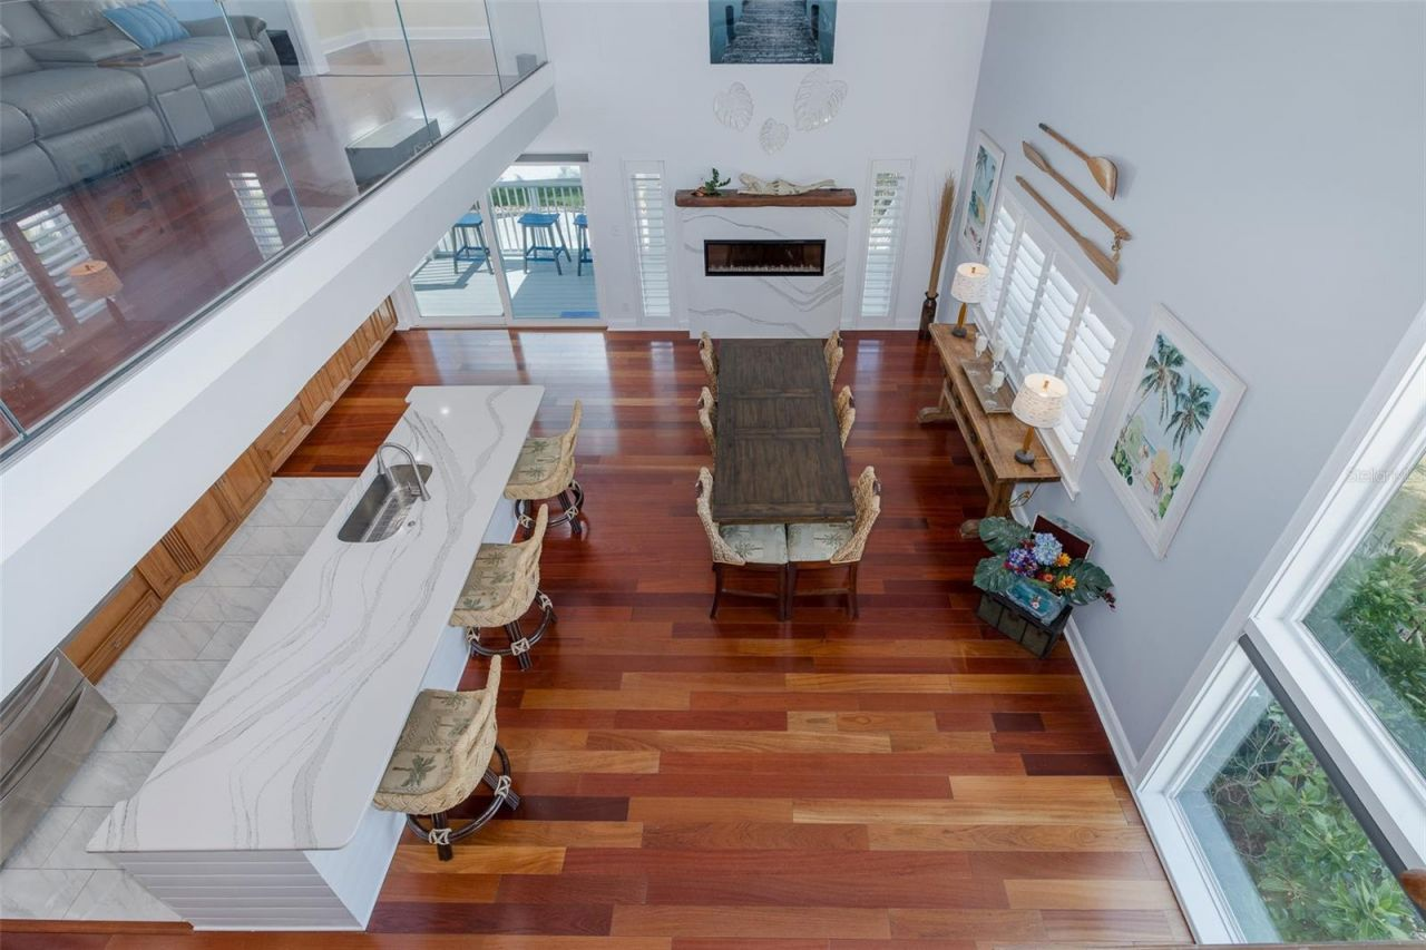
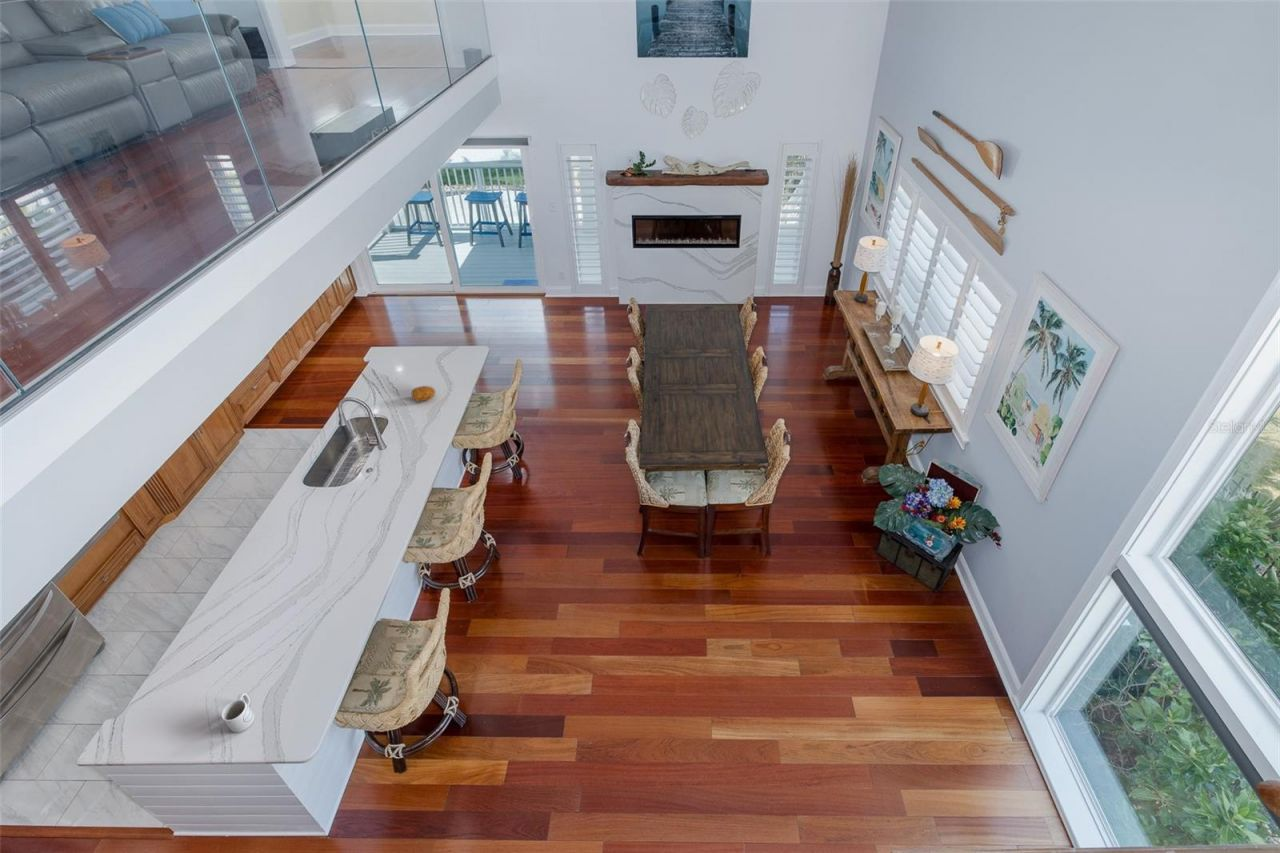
+ mug [220,692,255,733]
+ fruit [410,384,437,403]
